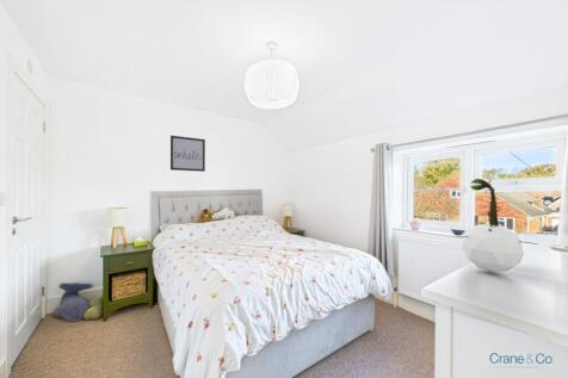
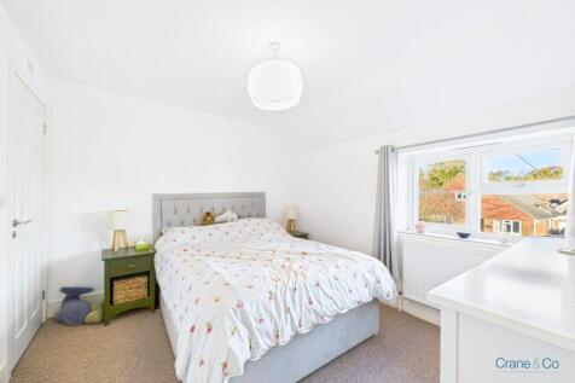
- plant [457,178,538,273]
- wall art [169,135,206,173]
